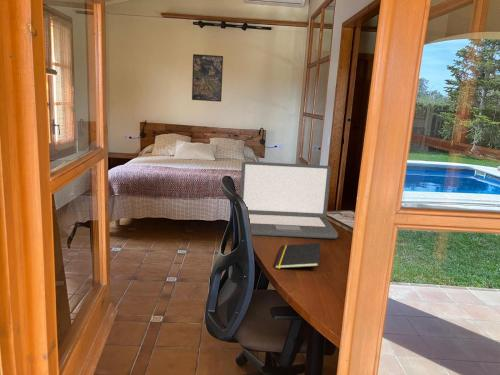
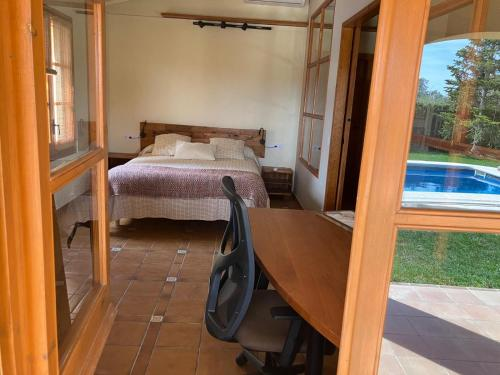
- laptop [239,160,339,240]
- notepad [274,242,321,270]
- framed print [191,53,224,103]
